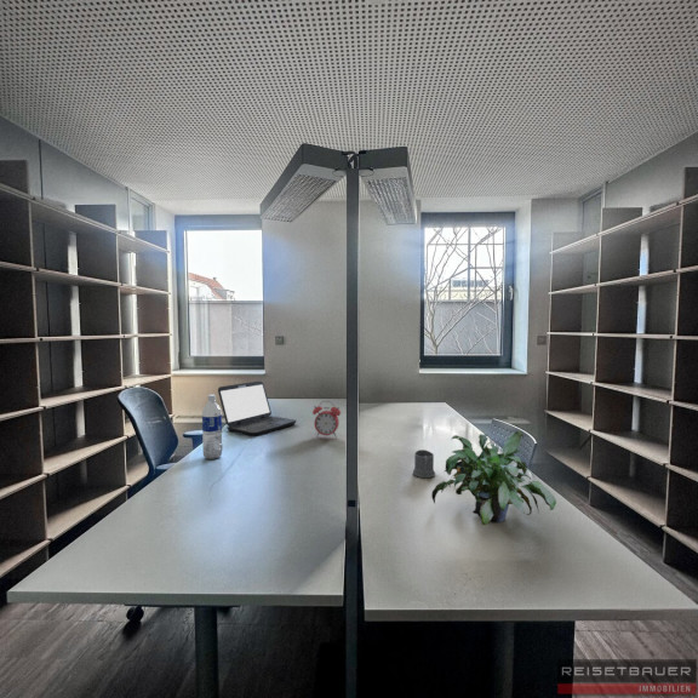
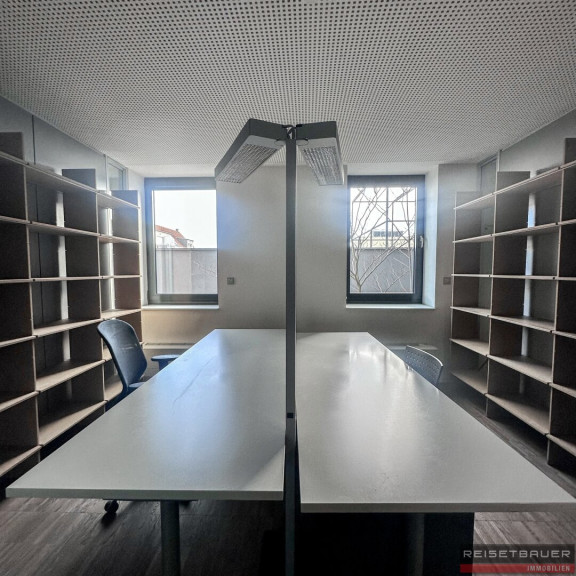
- mug [412,448,436,479]
- potted plant [430,430,557,526]
- alarm clock [311,400,342,440]
- water bottle [201,394,223,460]
- laptop [217,381,297,437]
